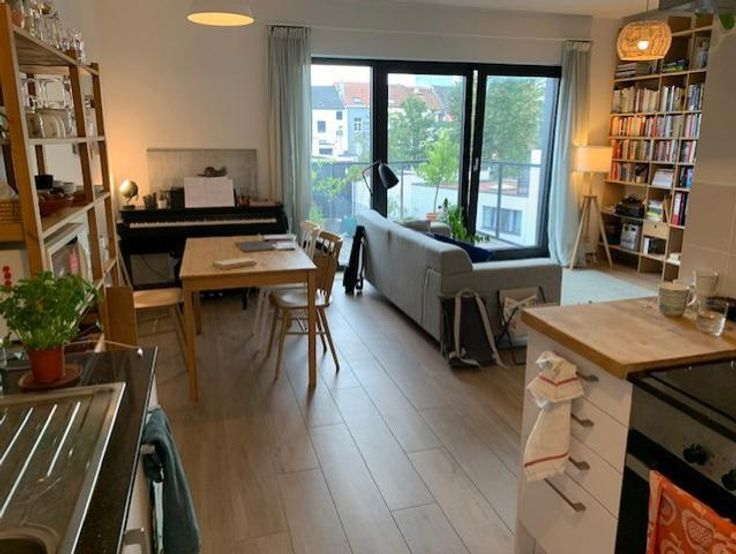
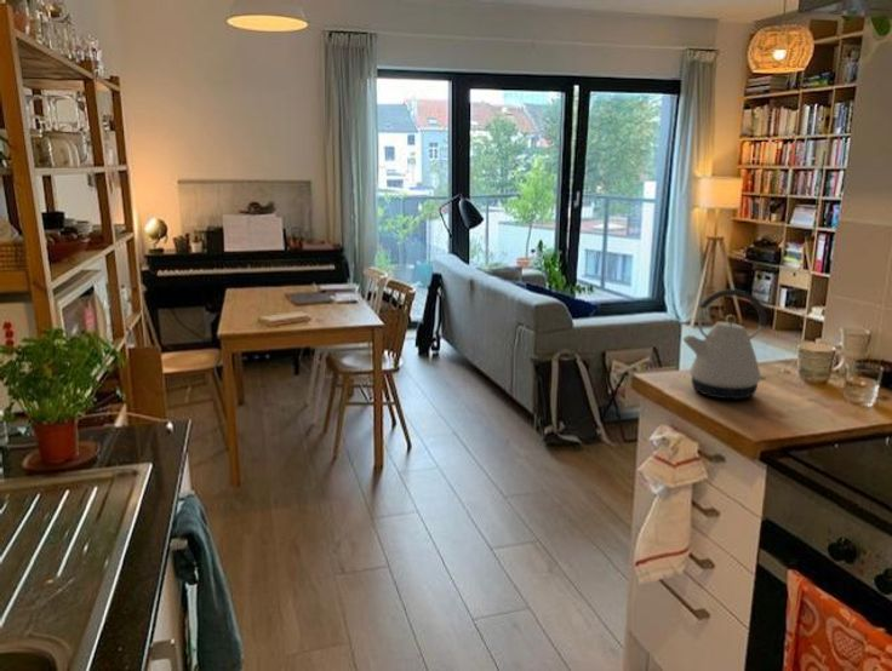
+ kettle [681,288,767,400]
